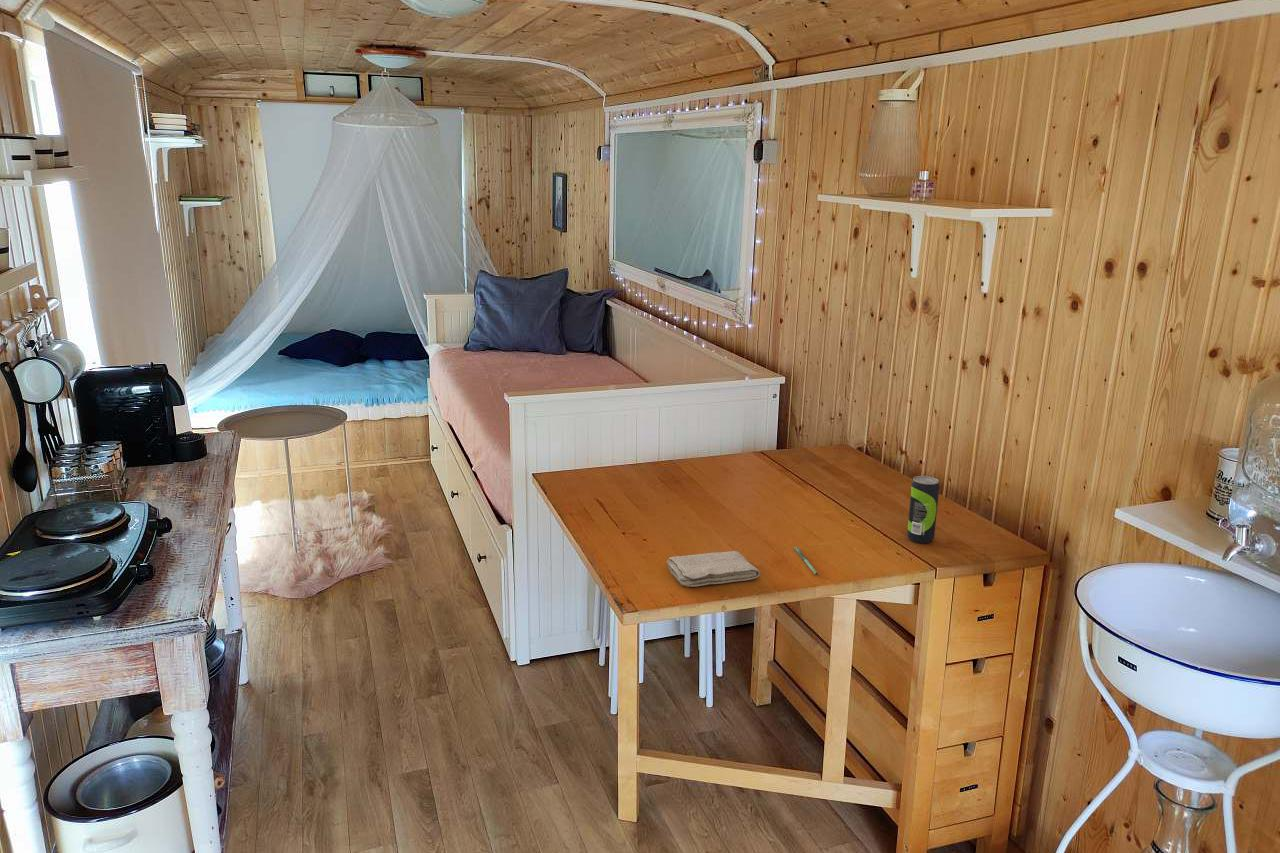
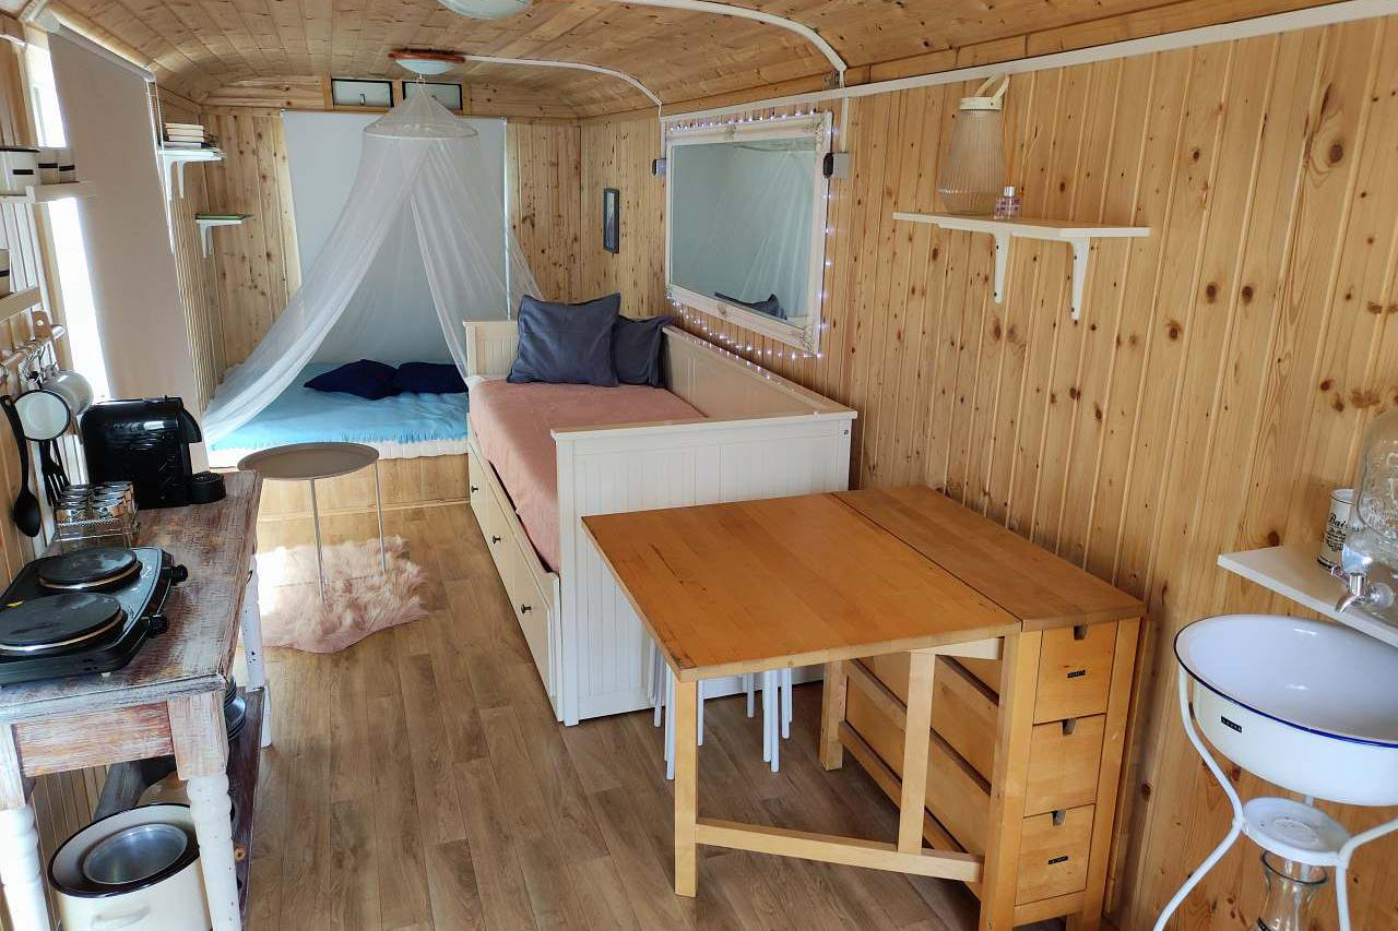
- beverage can [906,475,940,544]
- pen [793,545,819,576]
- washcloth [666,550,761,588]
